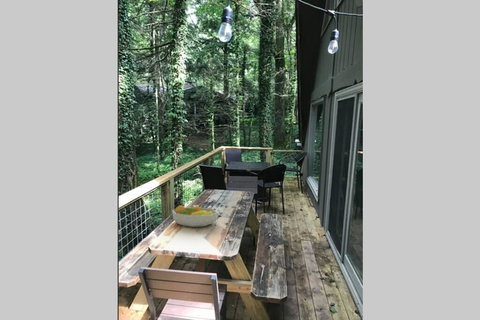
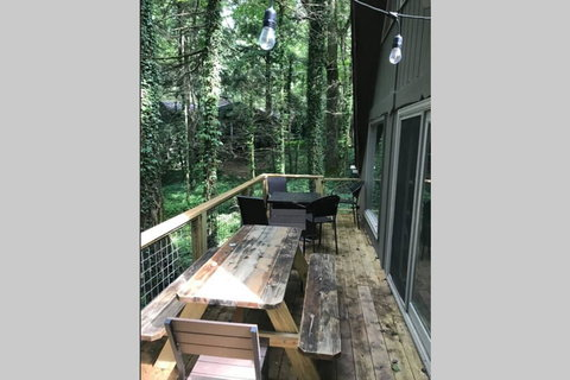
- fruit bowl [171,204,219,228]
